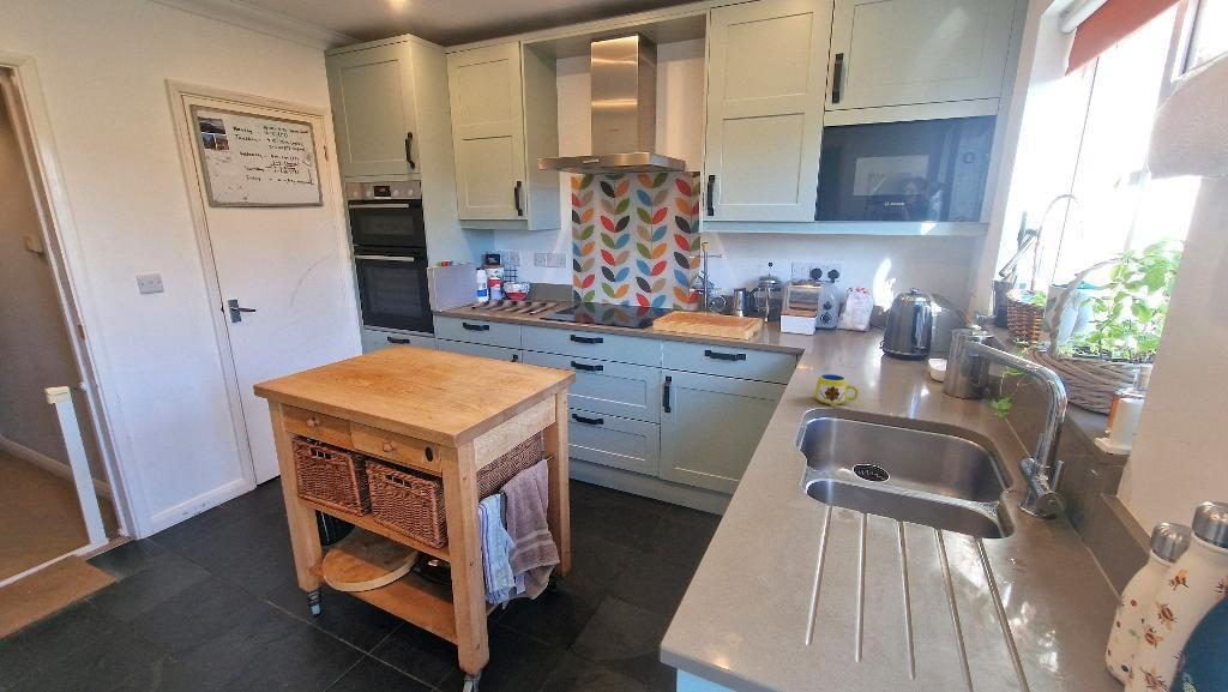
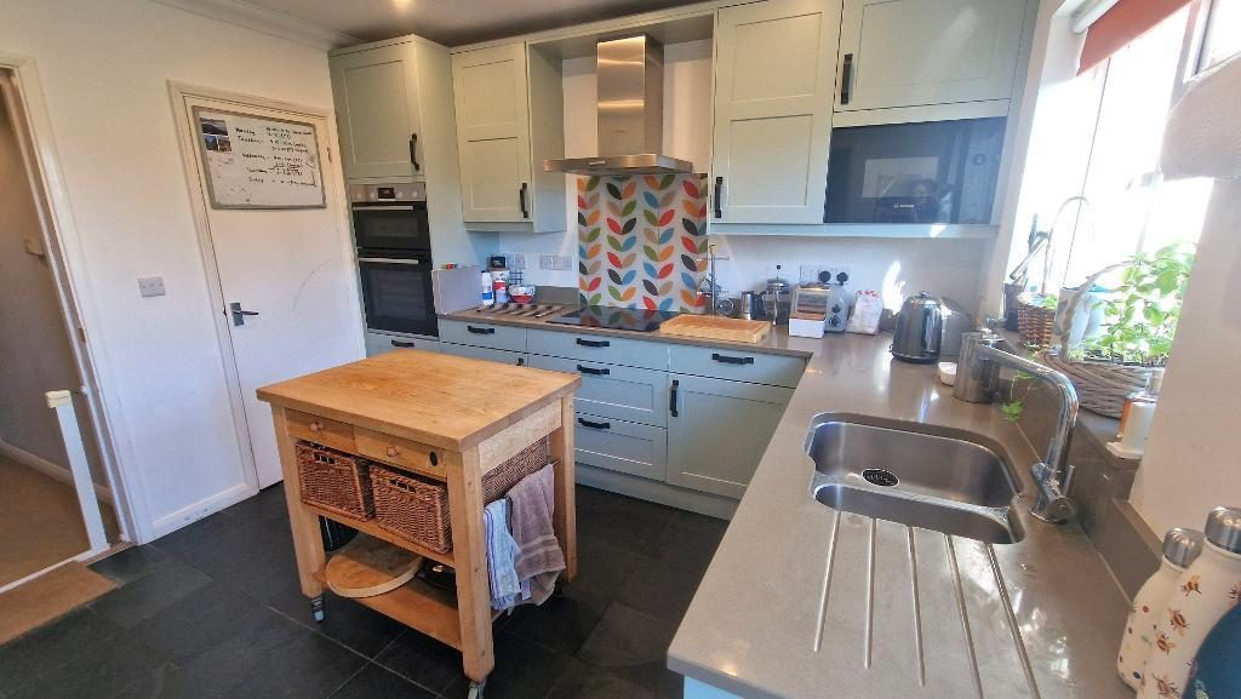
- mug [813,373,860,409]
